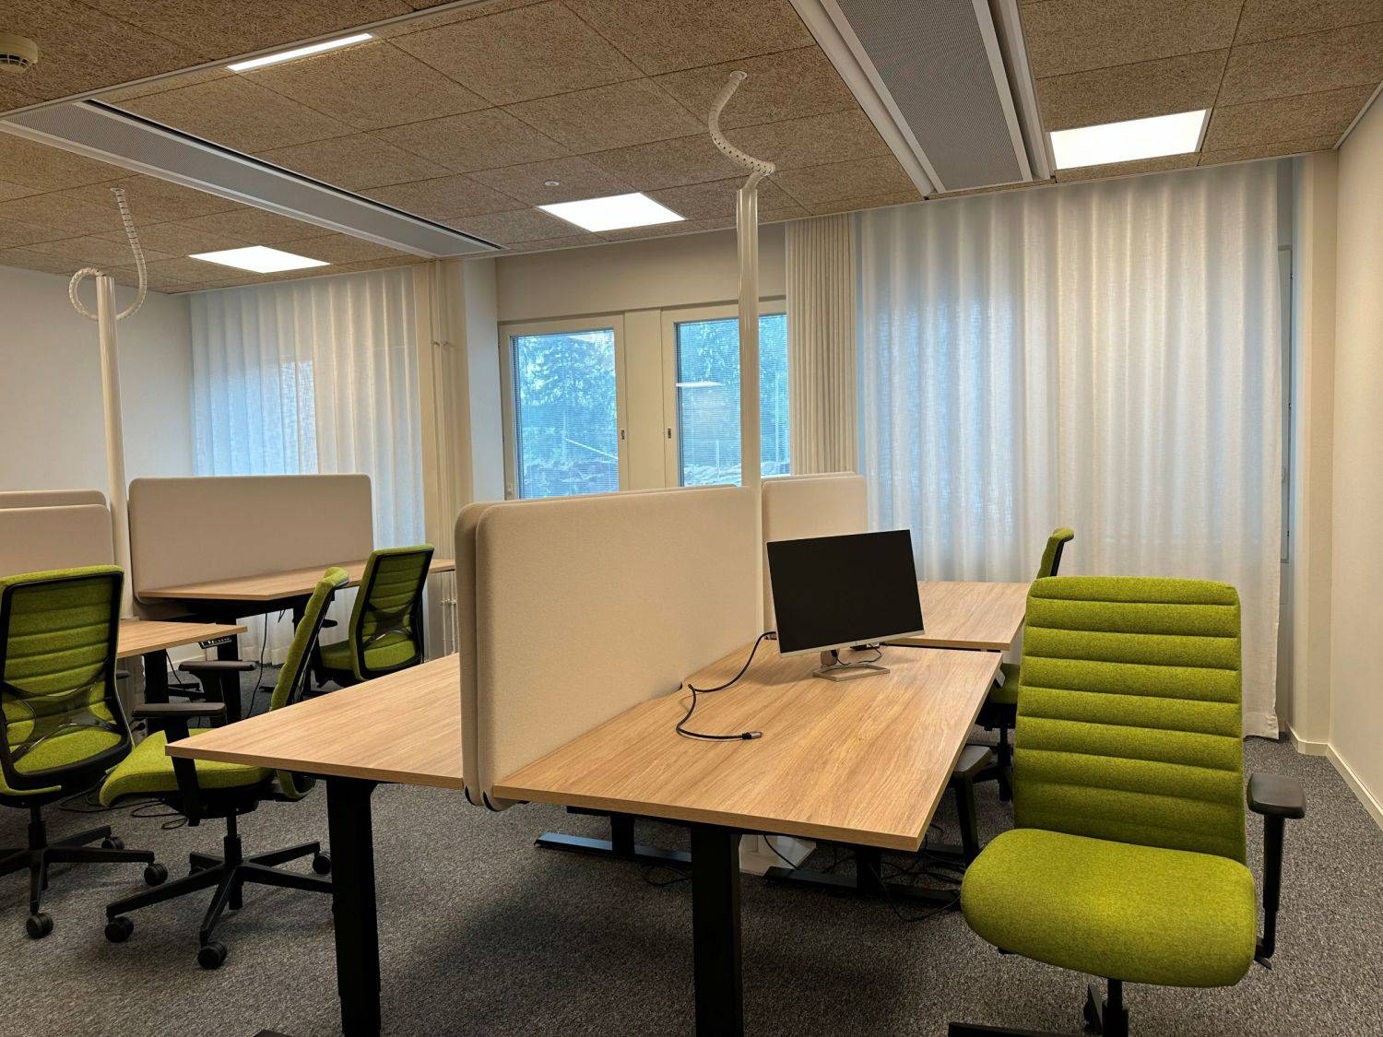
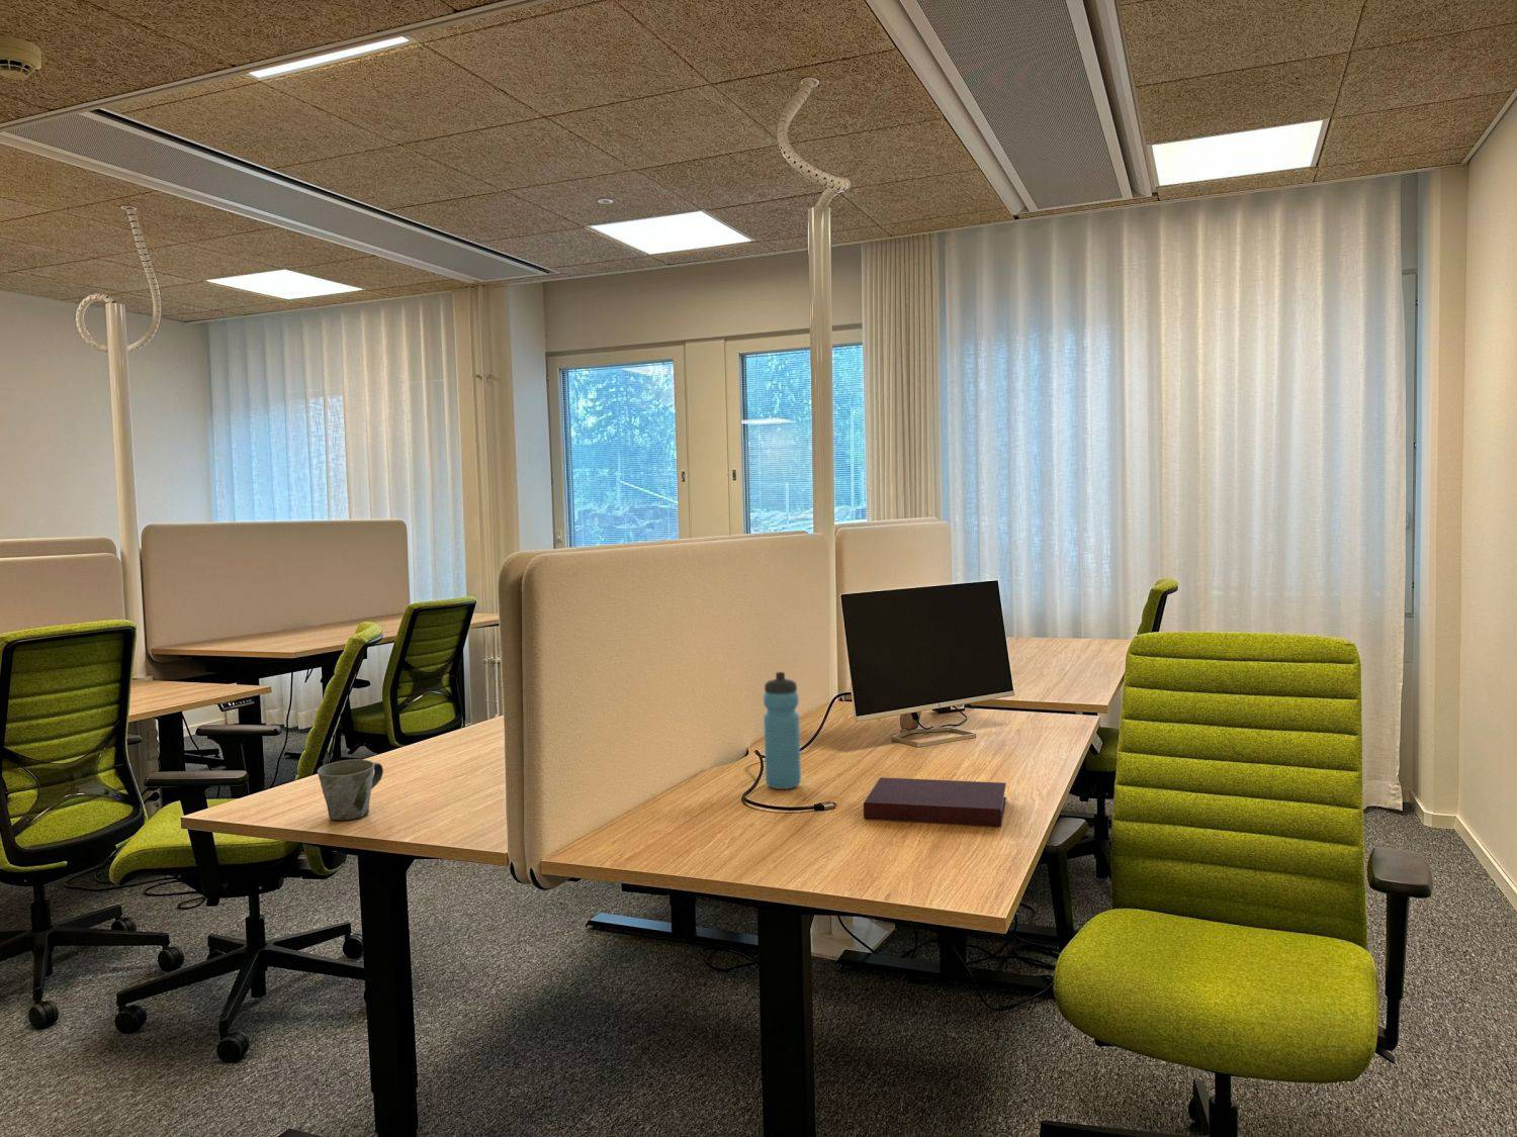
+ mug [317,758,385,822]
+ notebook [862,776,1007,828]
+ water bottle [762,671,802,791]
